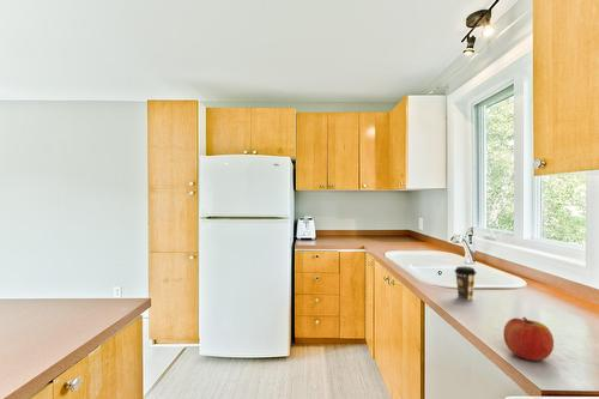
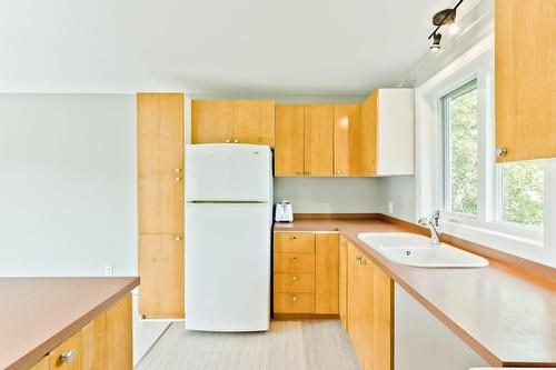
- fruit [502,316,555,362]
- coffee cup [454,266,477,302]
